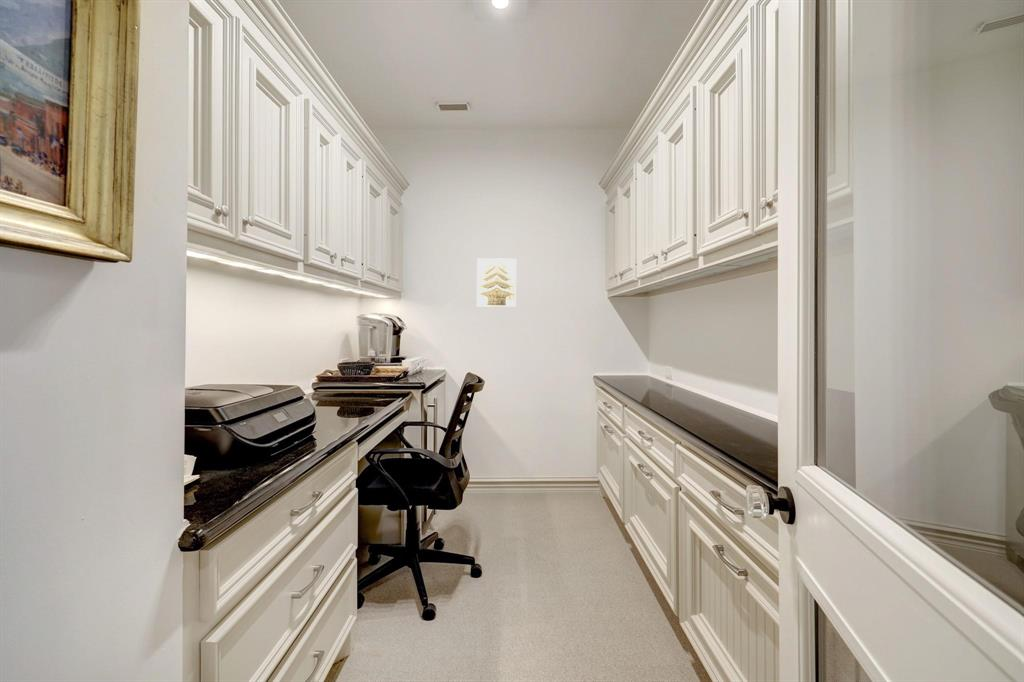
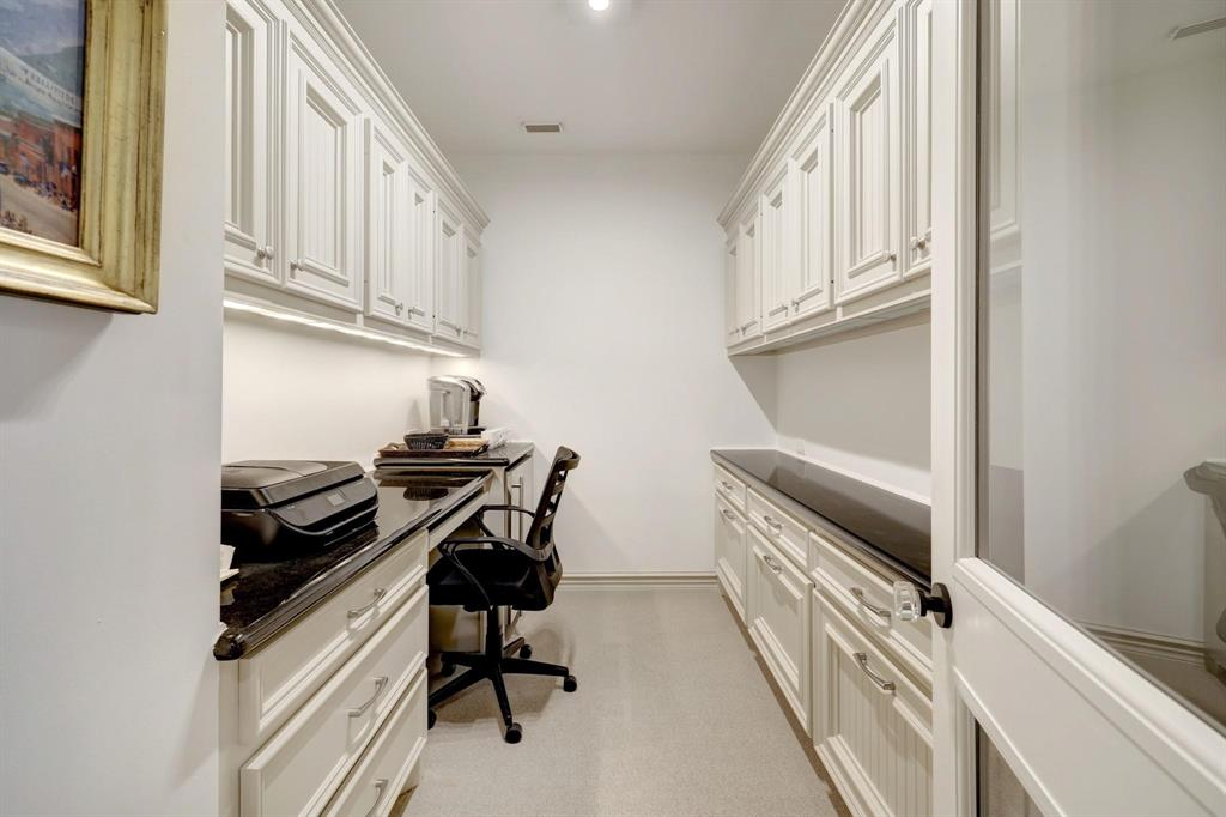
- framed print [476,257,517,308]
